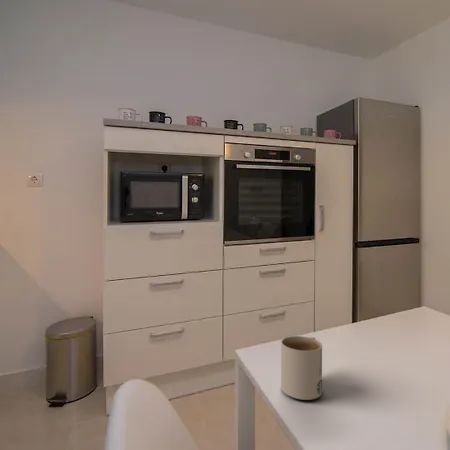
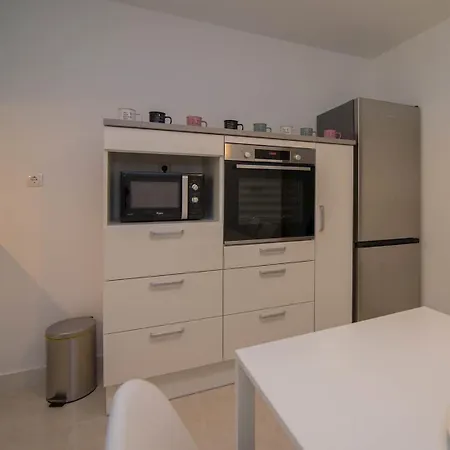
- mug [280,335,323,401]
